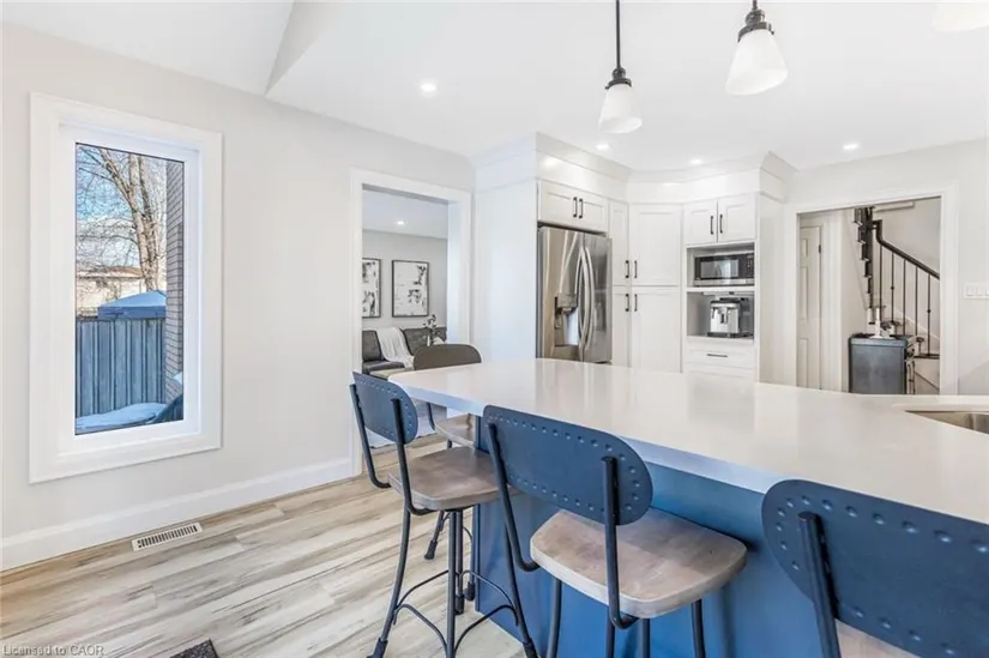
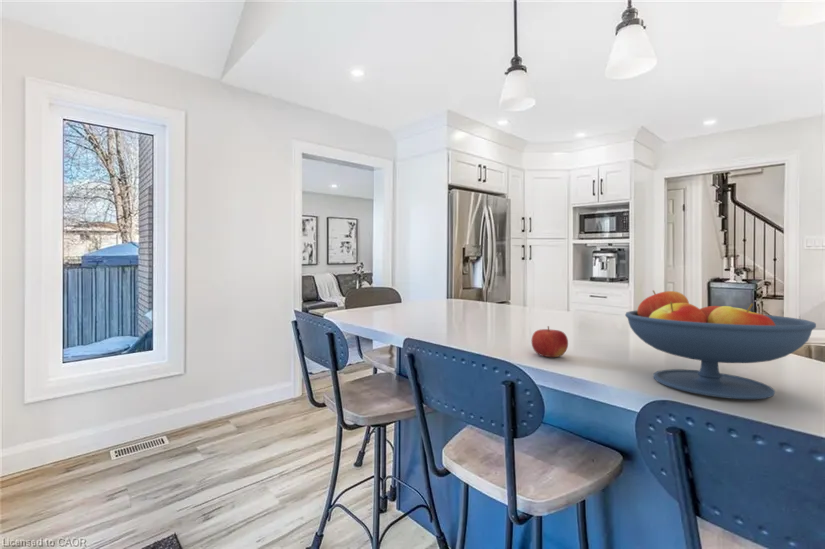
+ fruit [530,325,569,358]
+ fruit bowl [624,289,817,400]
